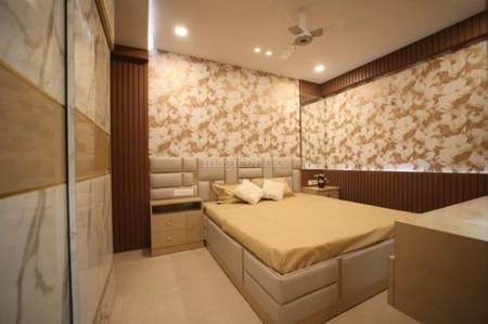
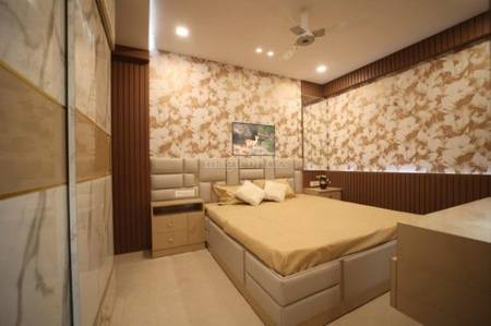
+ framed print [230,121,276,157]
